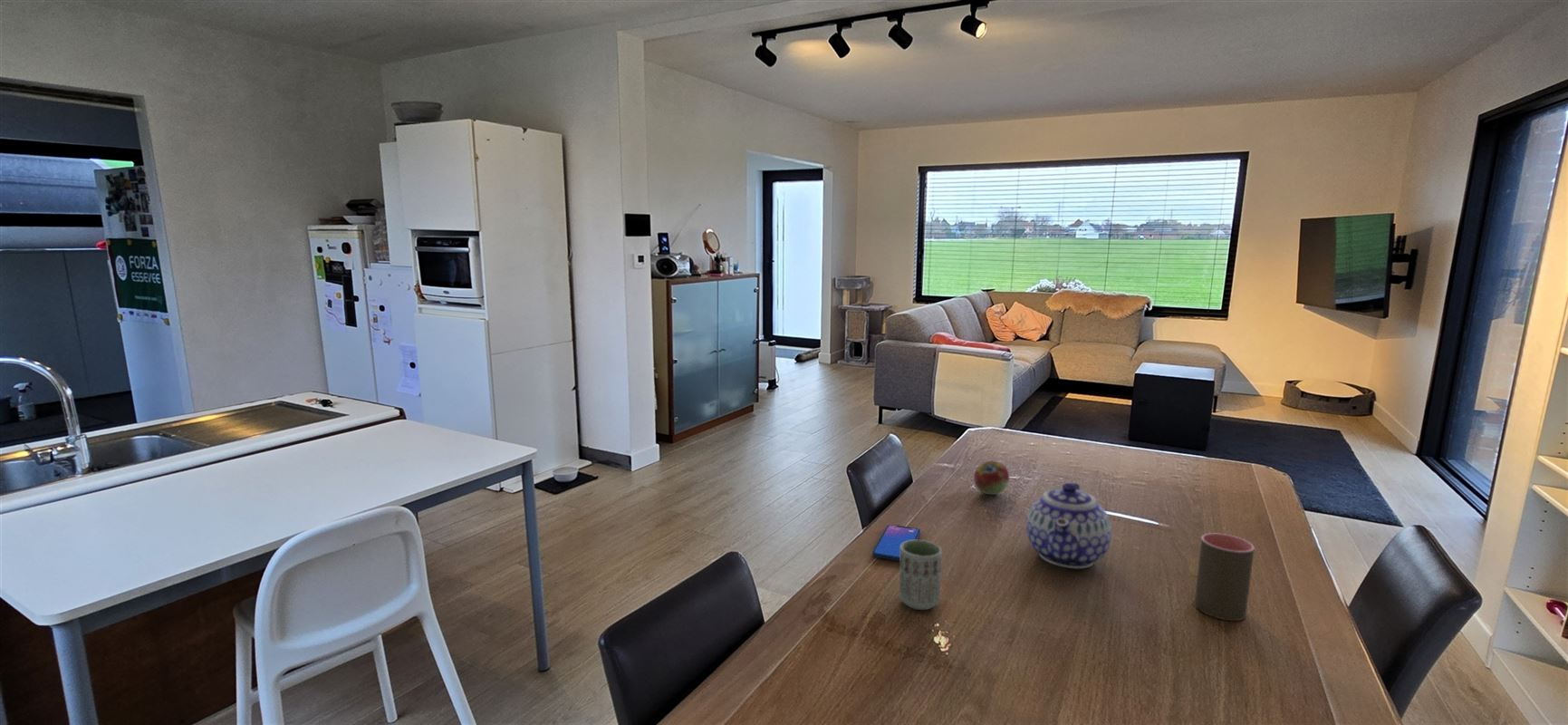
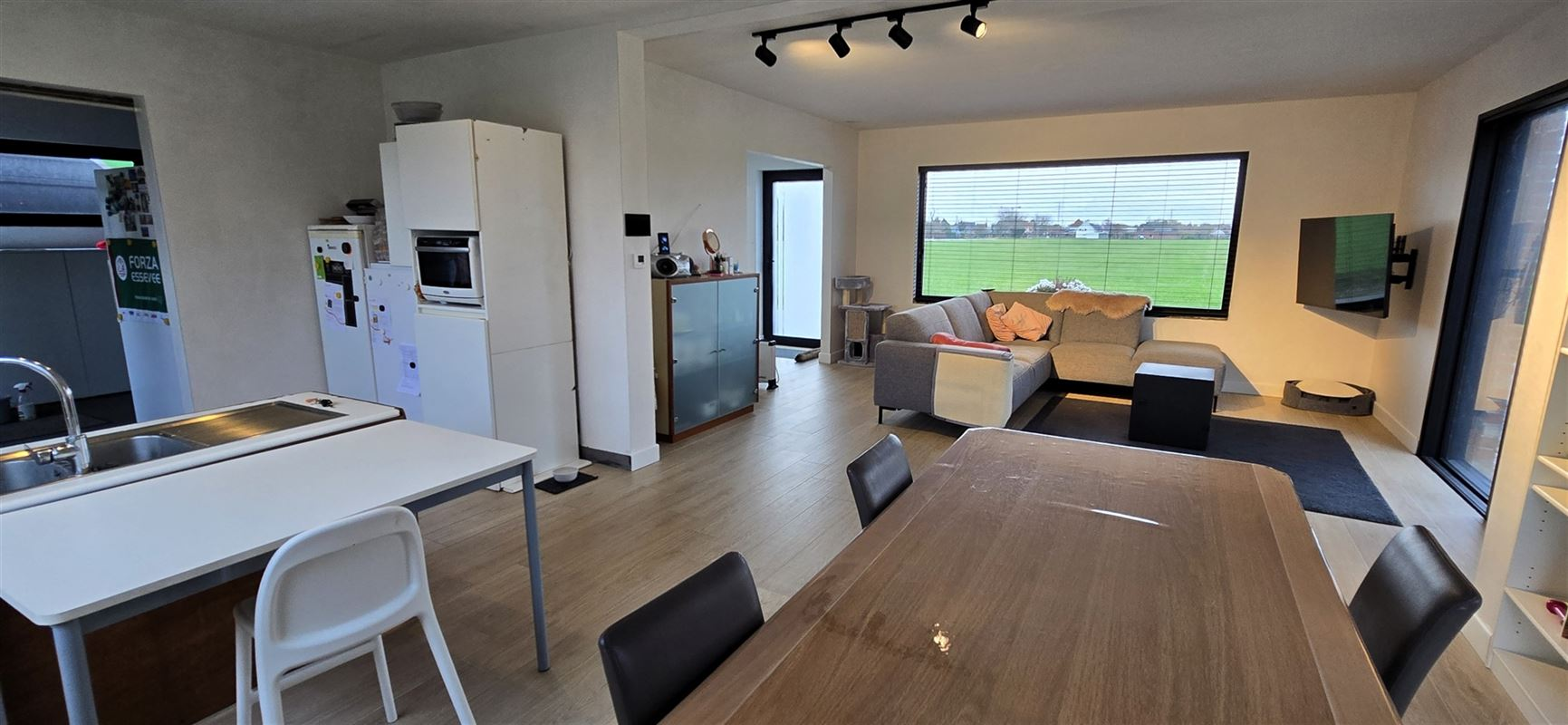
- teapot [1025,482,1112,569]
- smartphone [871,524,921,562]
- fruit [973,459,1010,496]
- cup [899,539,943,611]
- cup [1194,532,1255,622]
